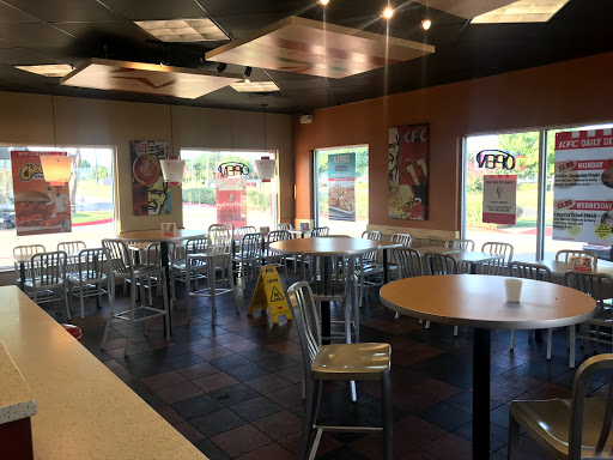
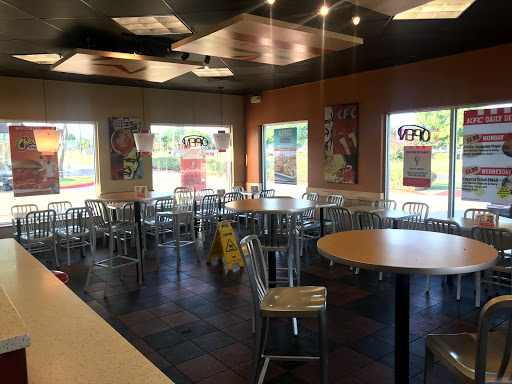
- dixie cup [503,278,524,303]
